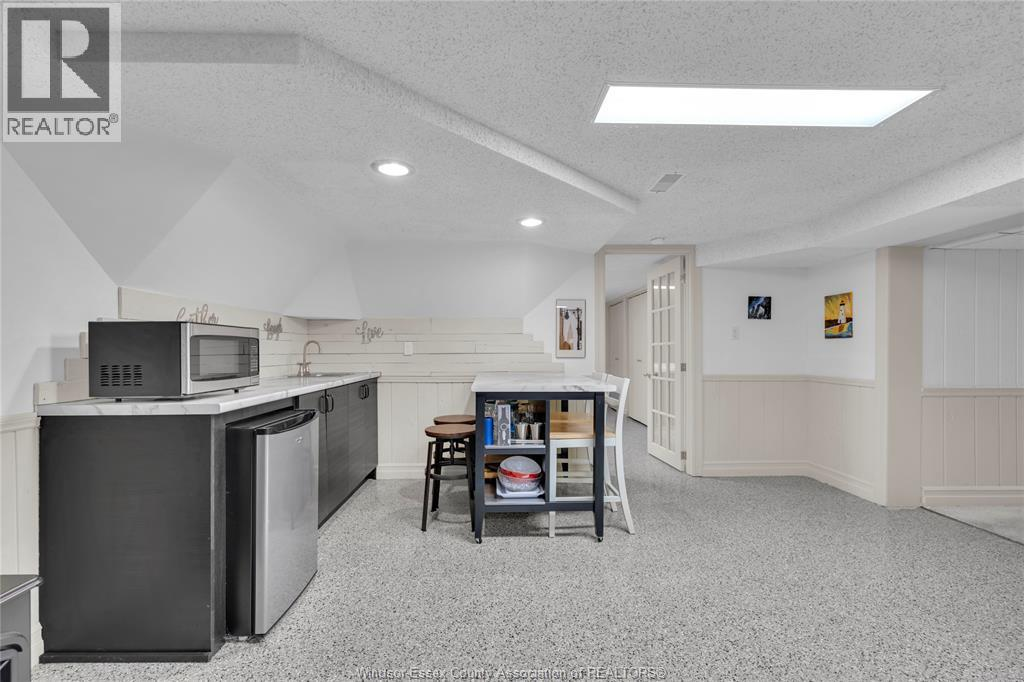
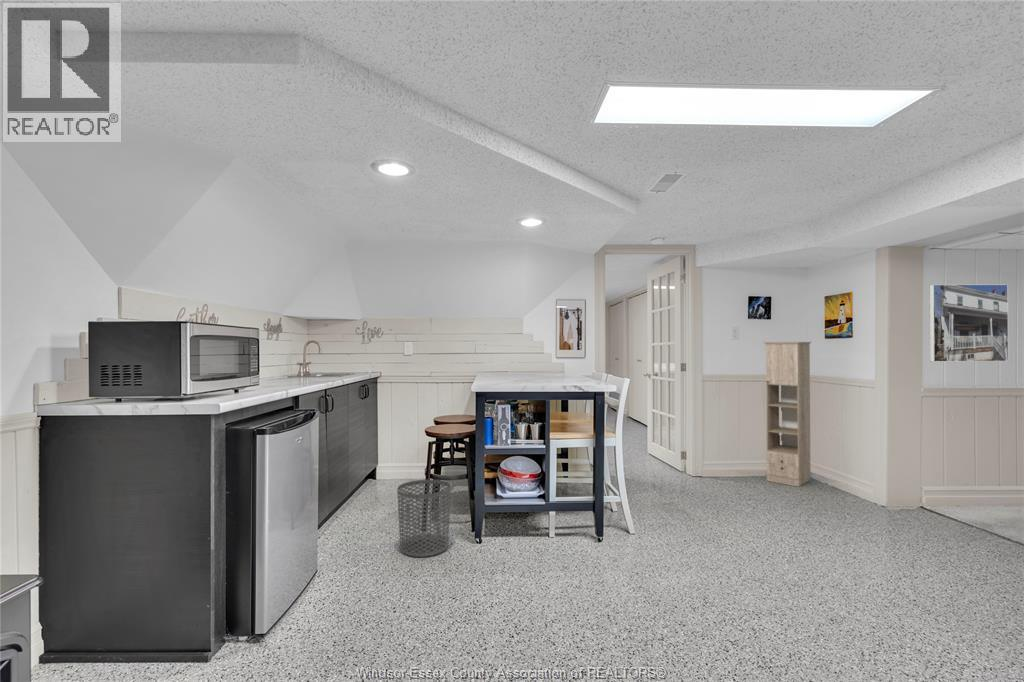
+ storage cabinet [762,341,813,488]
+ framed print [929,283,1010,363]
+ waste bin [396,479,452,558]
